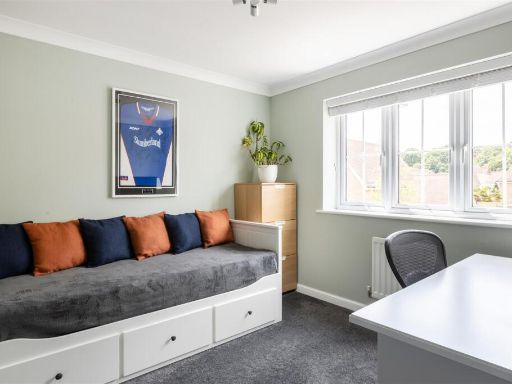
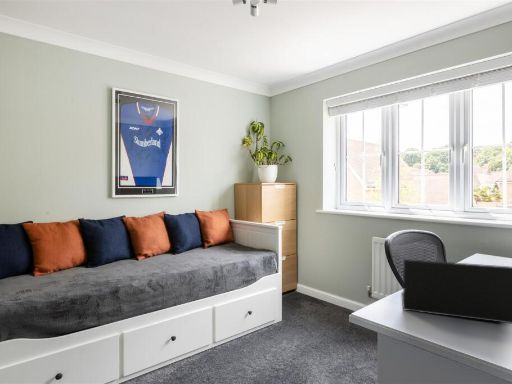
+ laptop [400,258,512,325]
